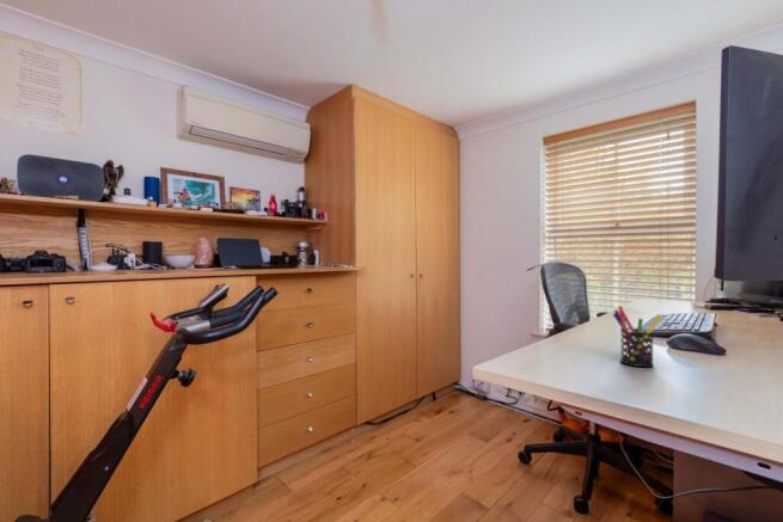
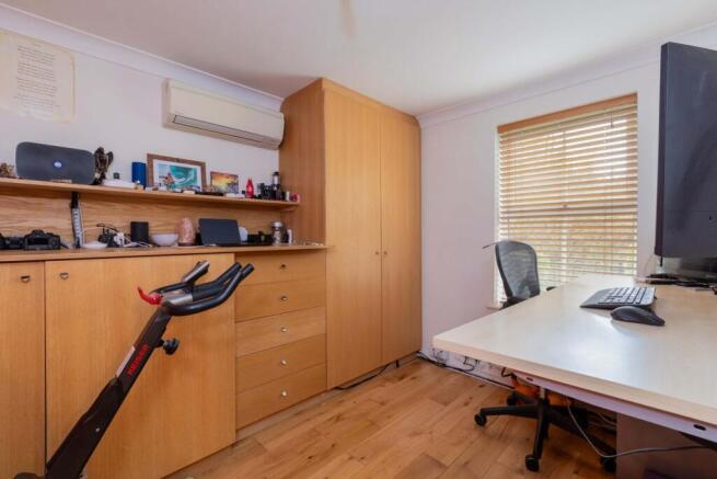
- pen holder [612,305,662,368]
